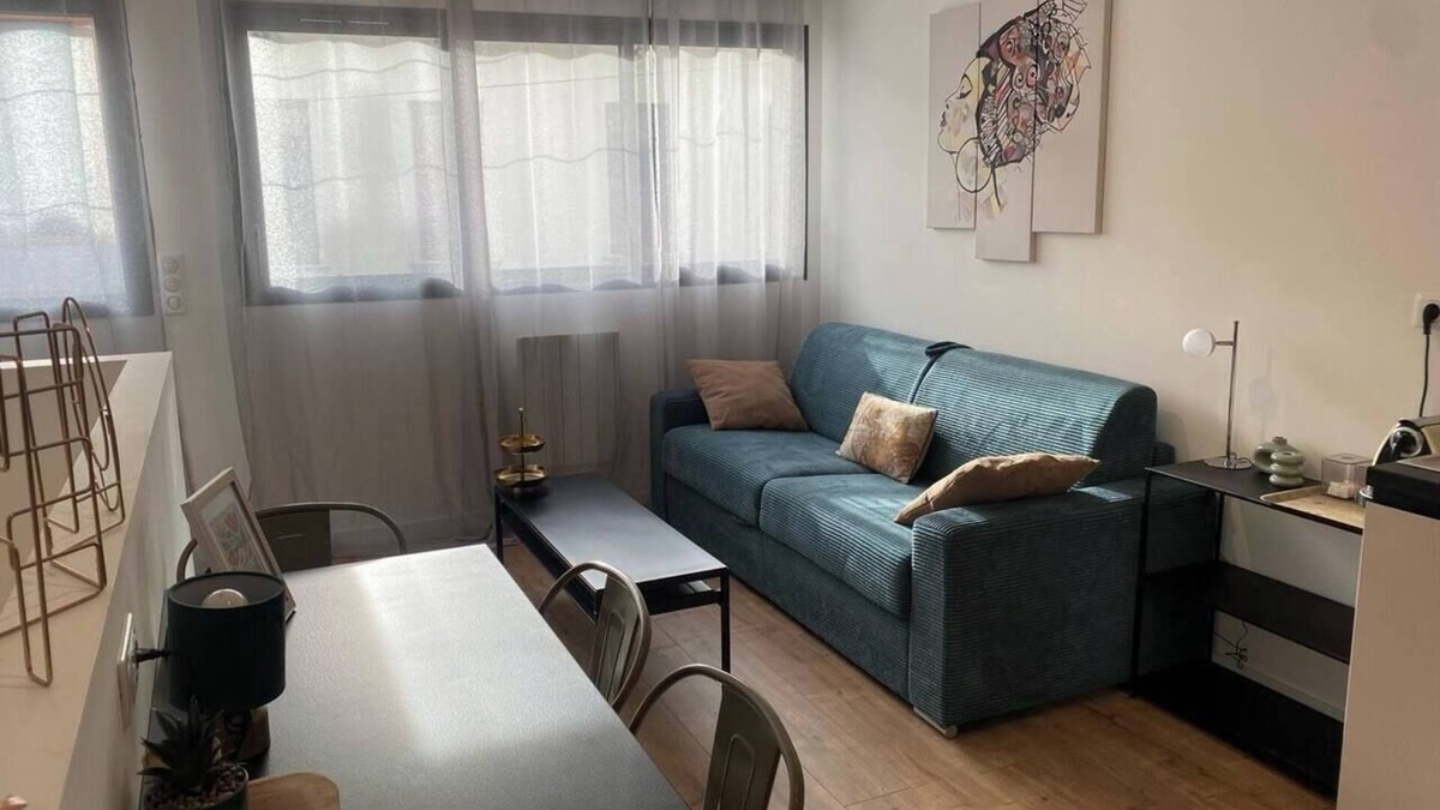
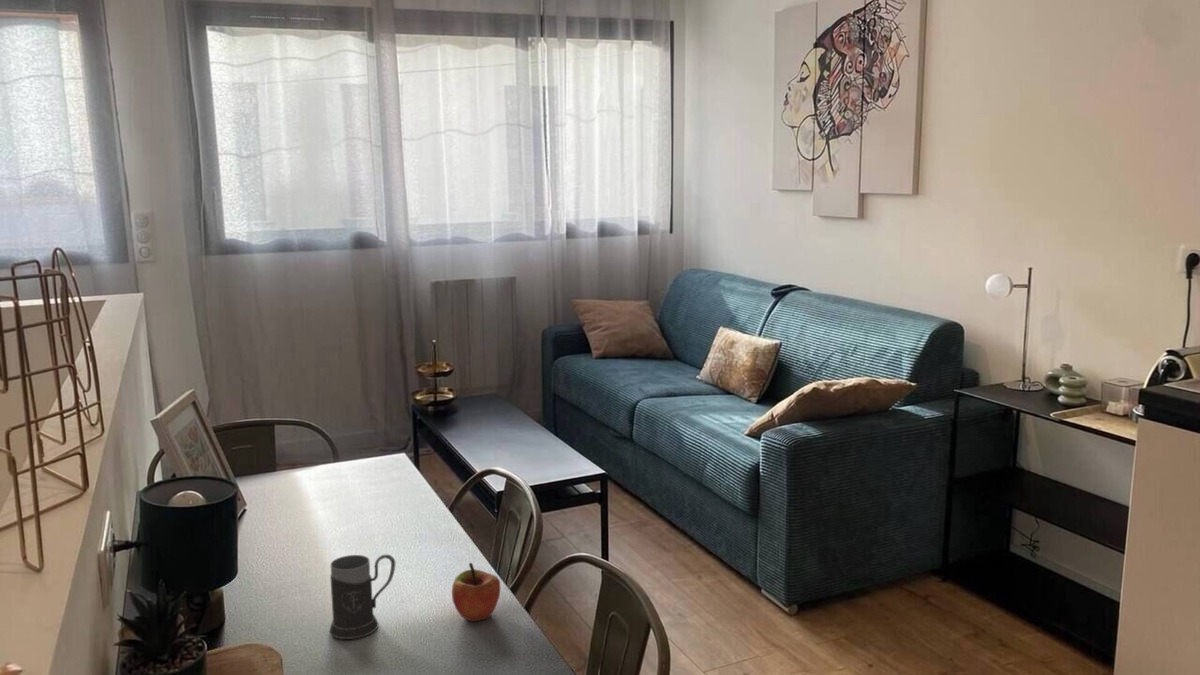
+ mug [328,553,396,640]
+ apple [451,562,501,622]
